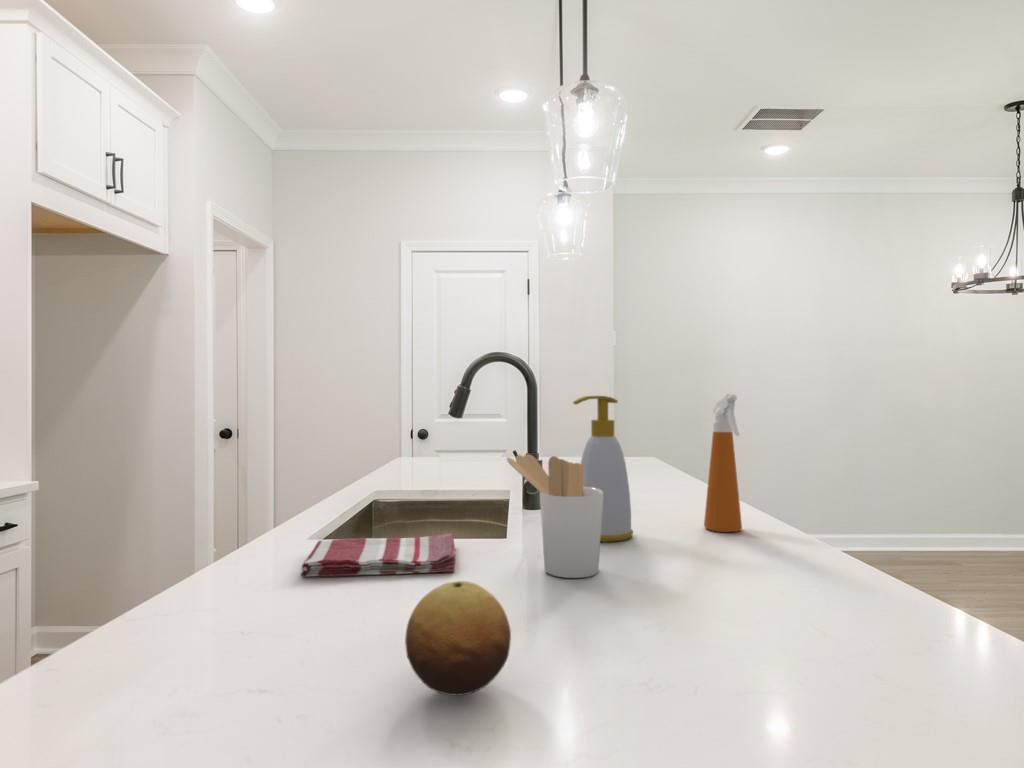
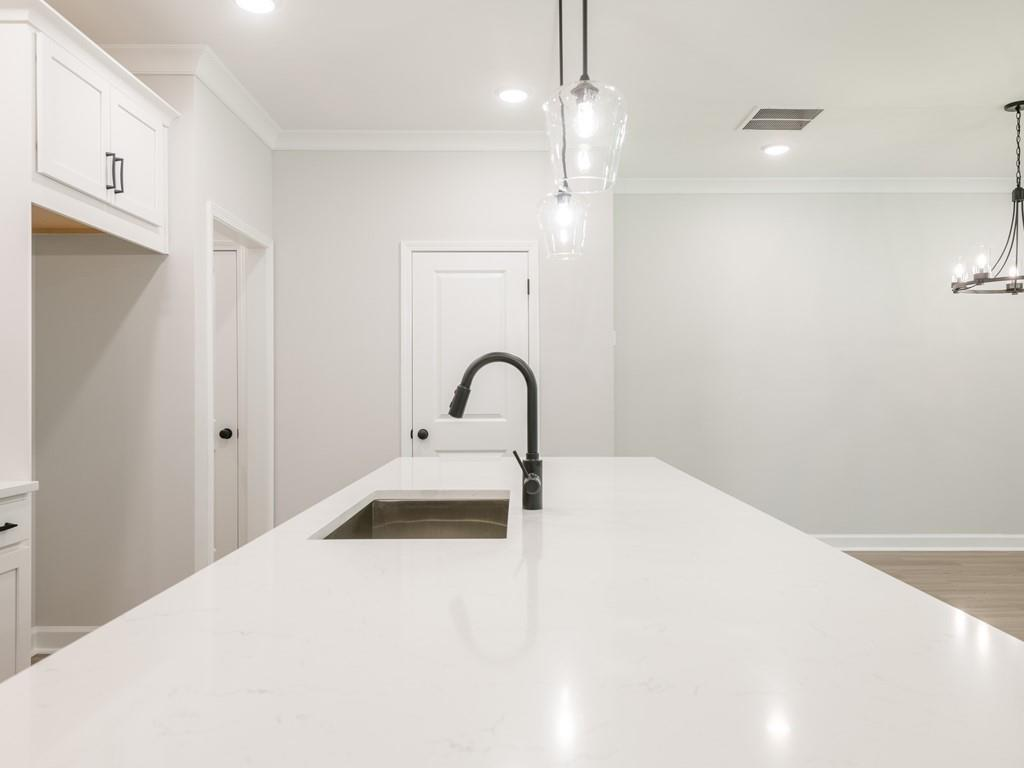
- soap bottle [572,395,634,543]
- fruit [404,580,512,697]
- utensil holder [506,453,603,579]
- spray bottle [703,393,743,533]
- dish towel [299,533,457,577]
